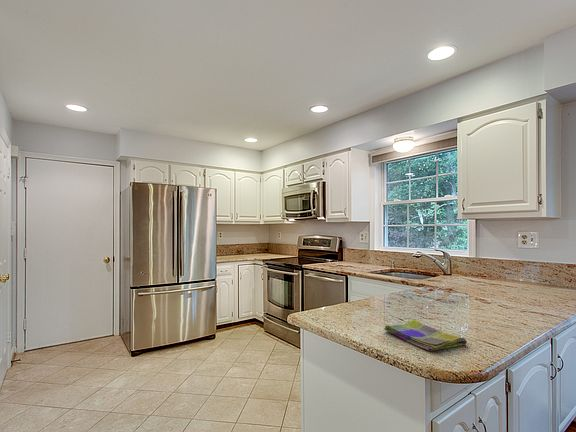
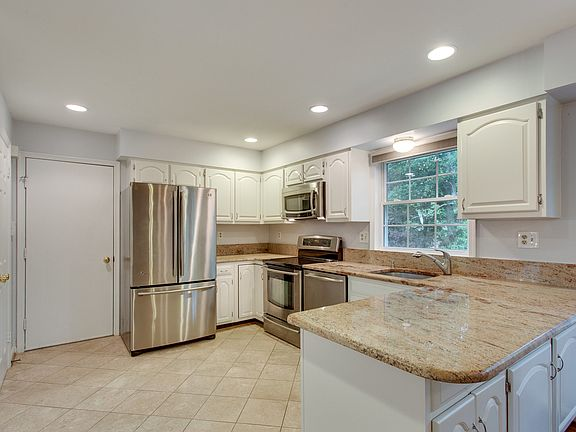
- dish towel [383,319,468,352]
